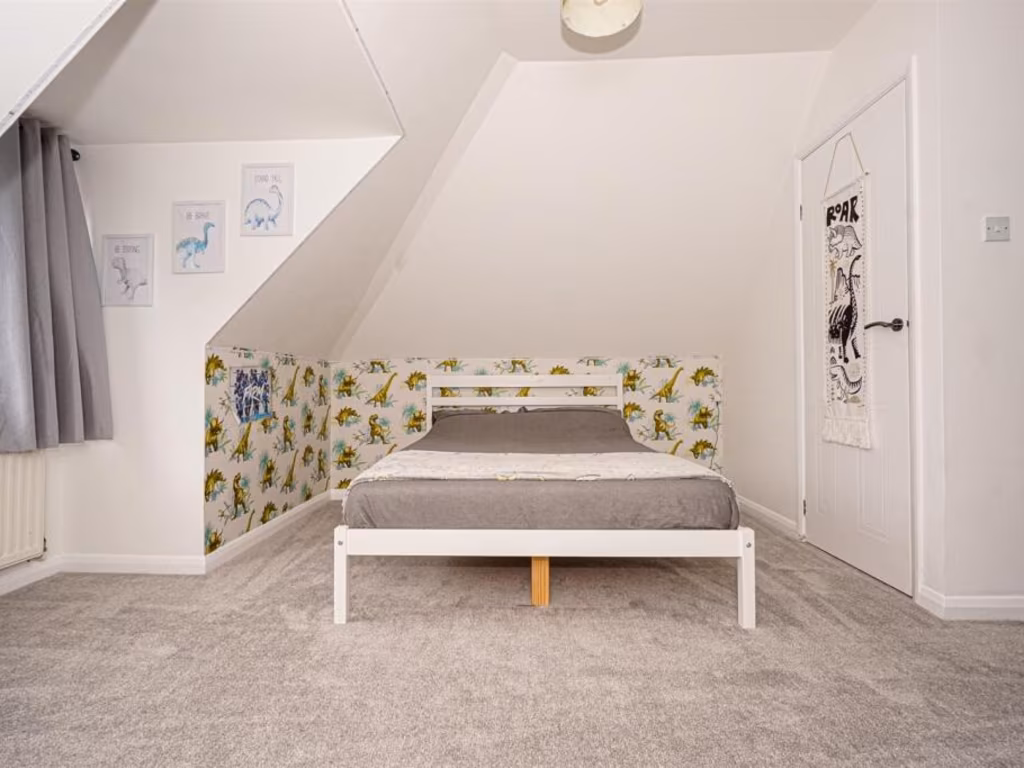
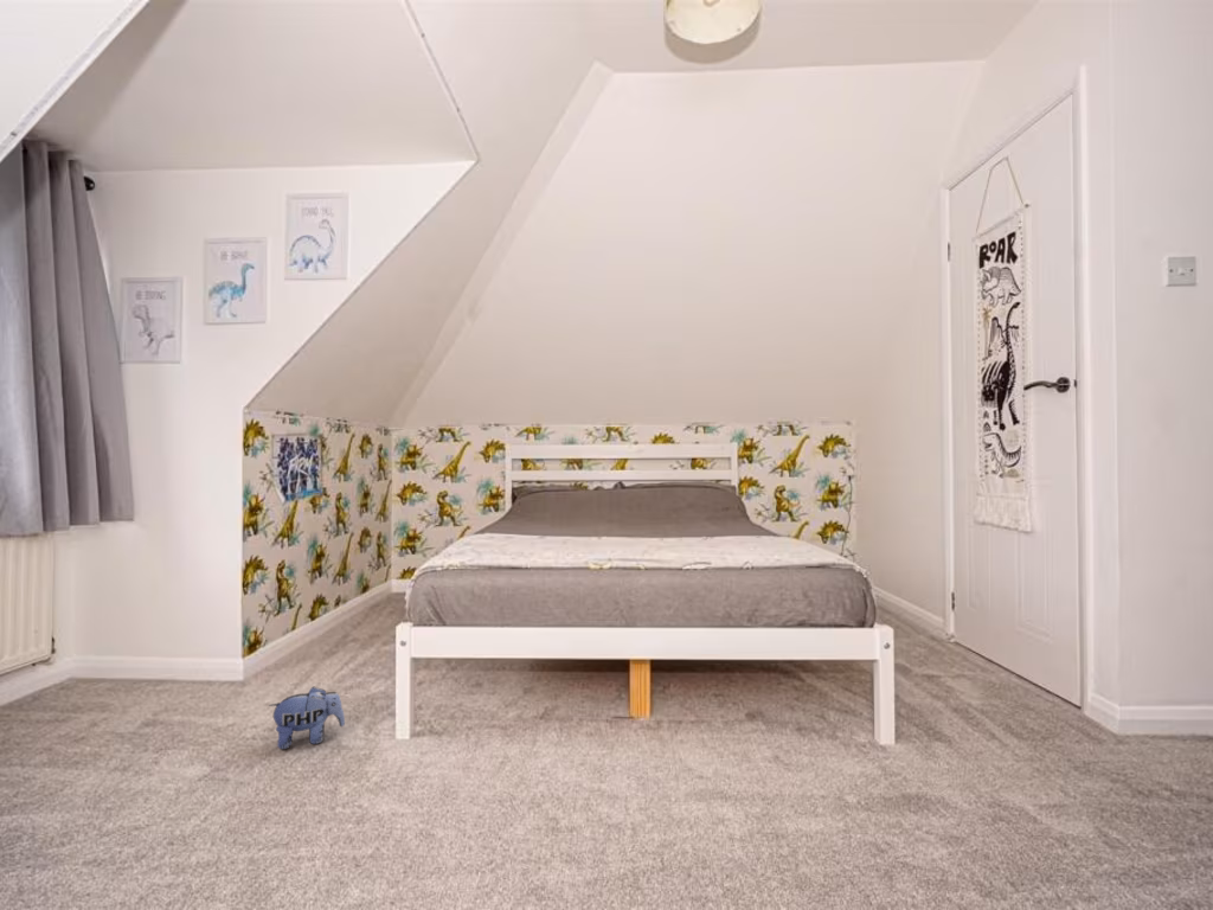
+ plush toy [268,685,346,750]
